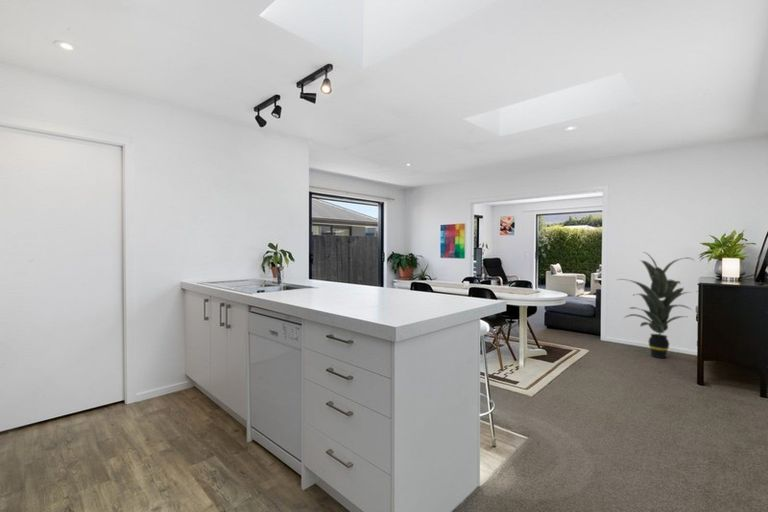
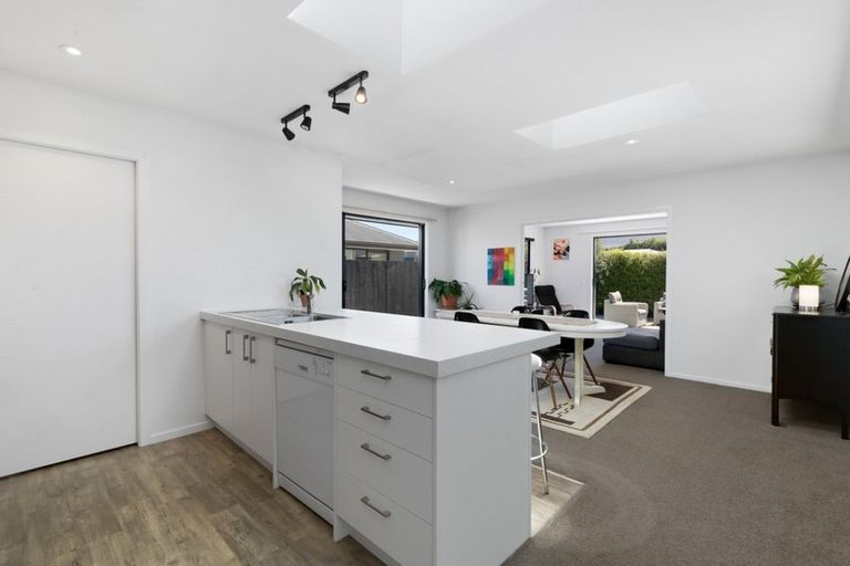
- indoor plant [617,251,696,359]
